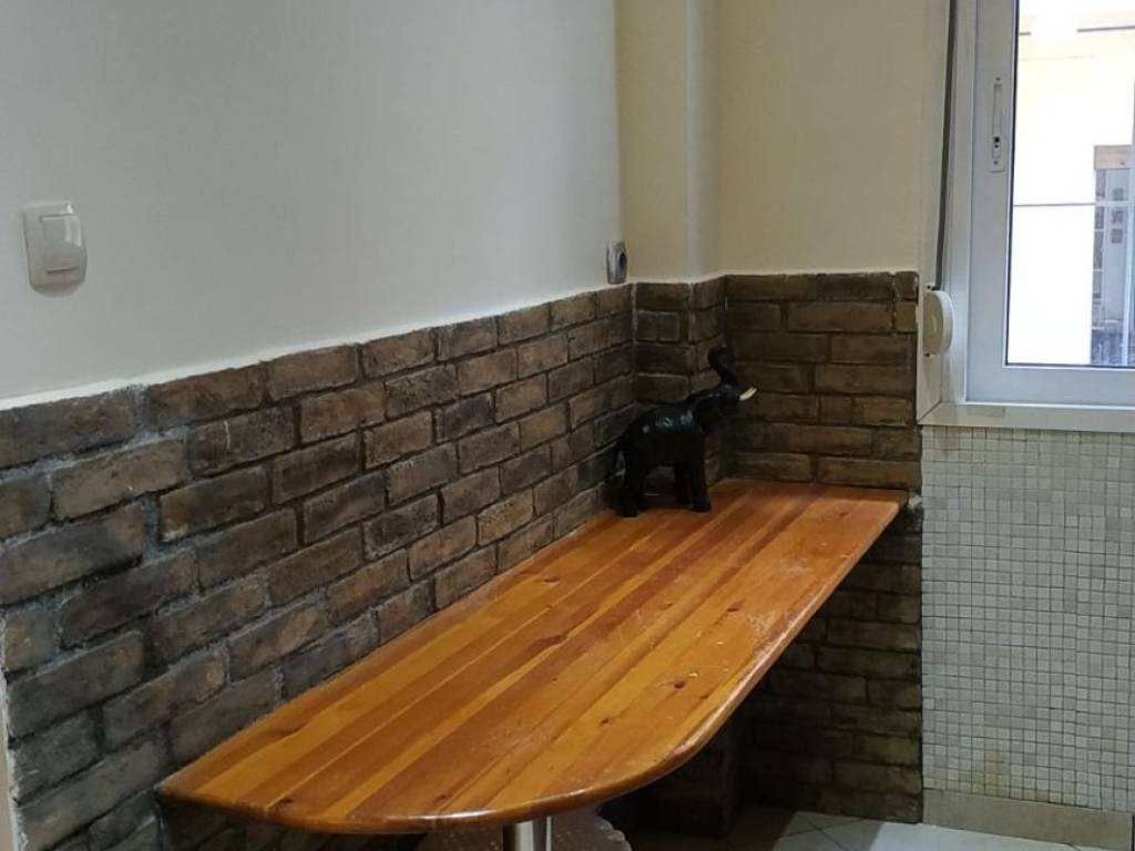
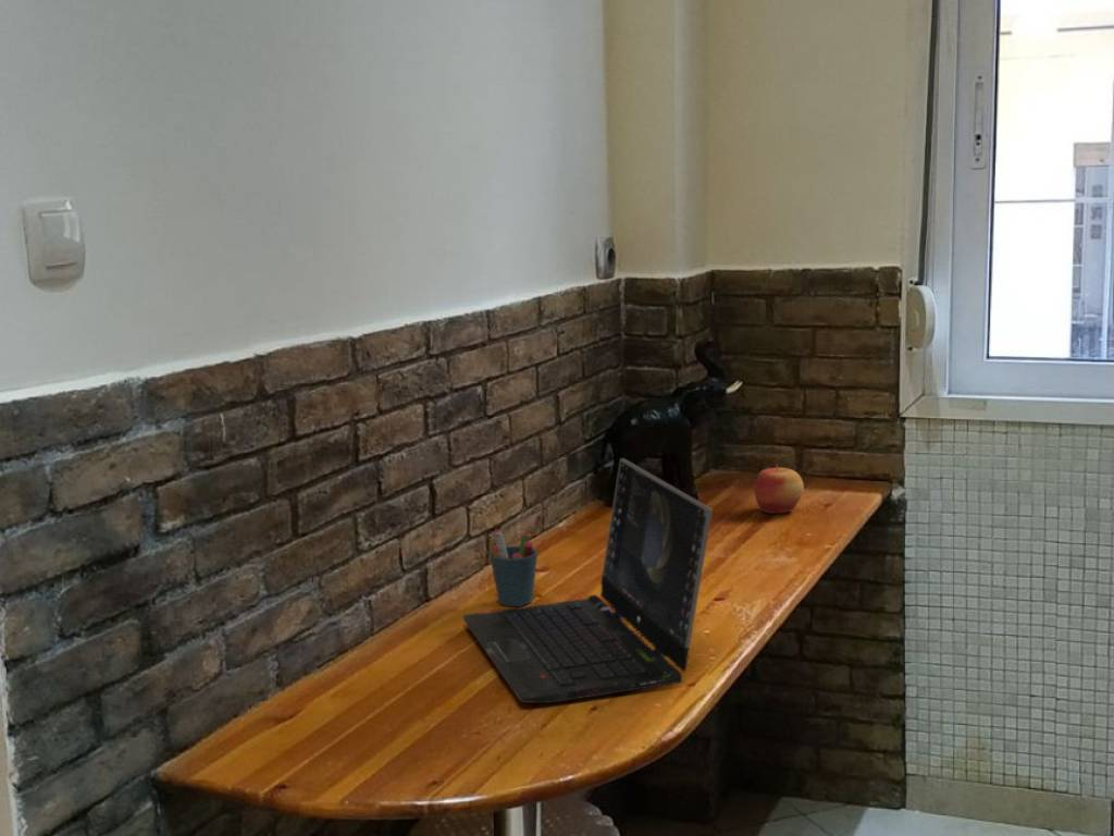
+ apple [754,463,805,515]
+ pen holder [488,529,539,607]
+ laptop computer [461,457,714,704]
